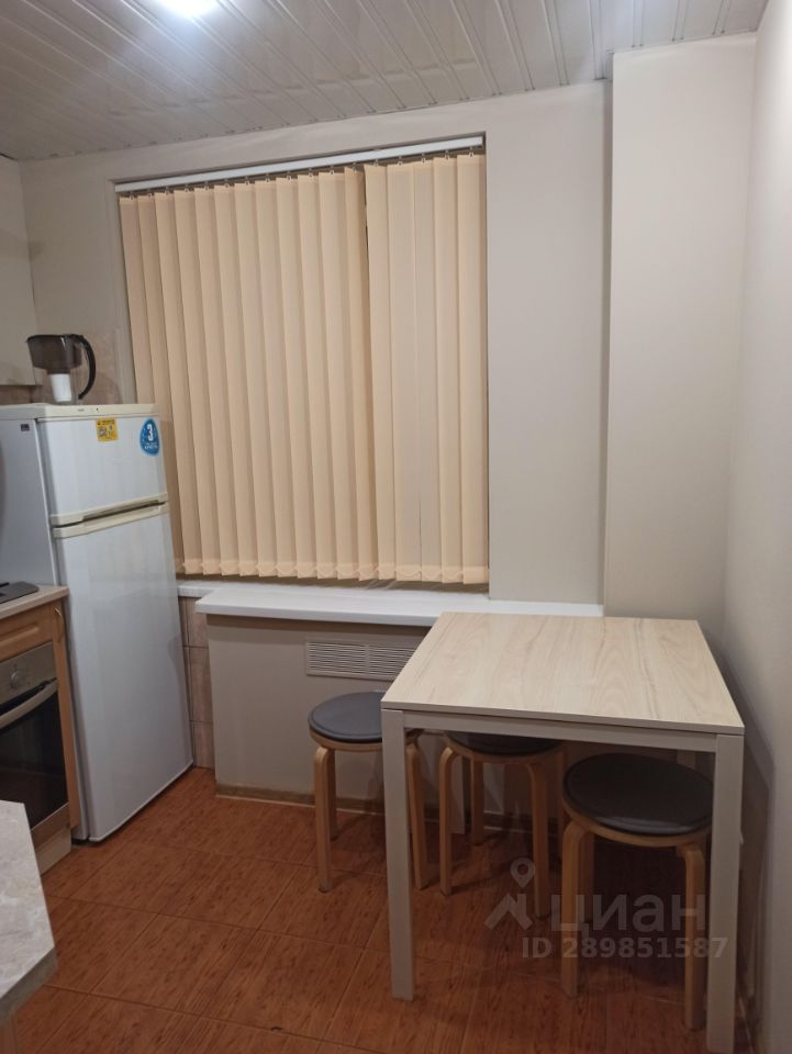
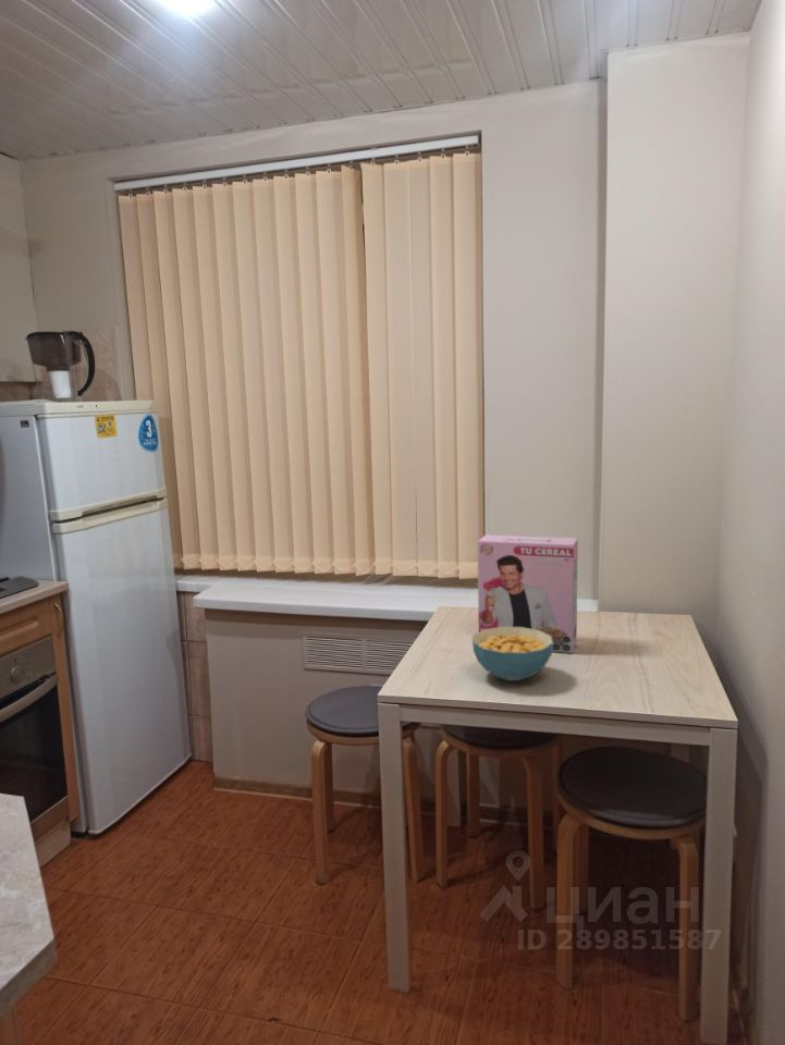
+ cereal bowl [471,627,553,683]
+ cereal box [477,533,579,654]
